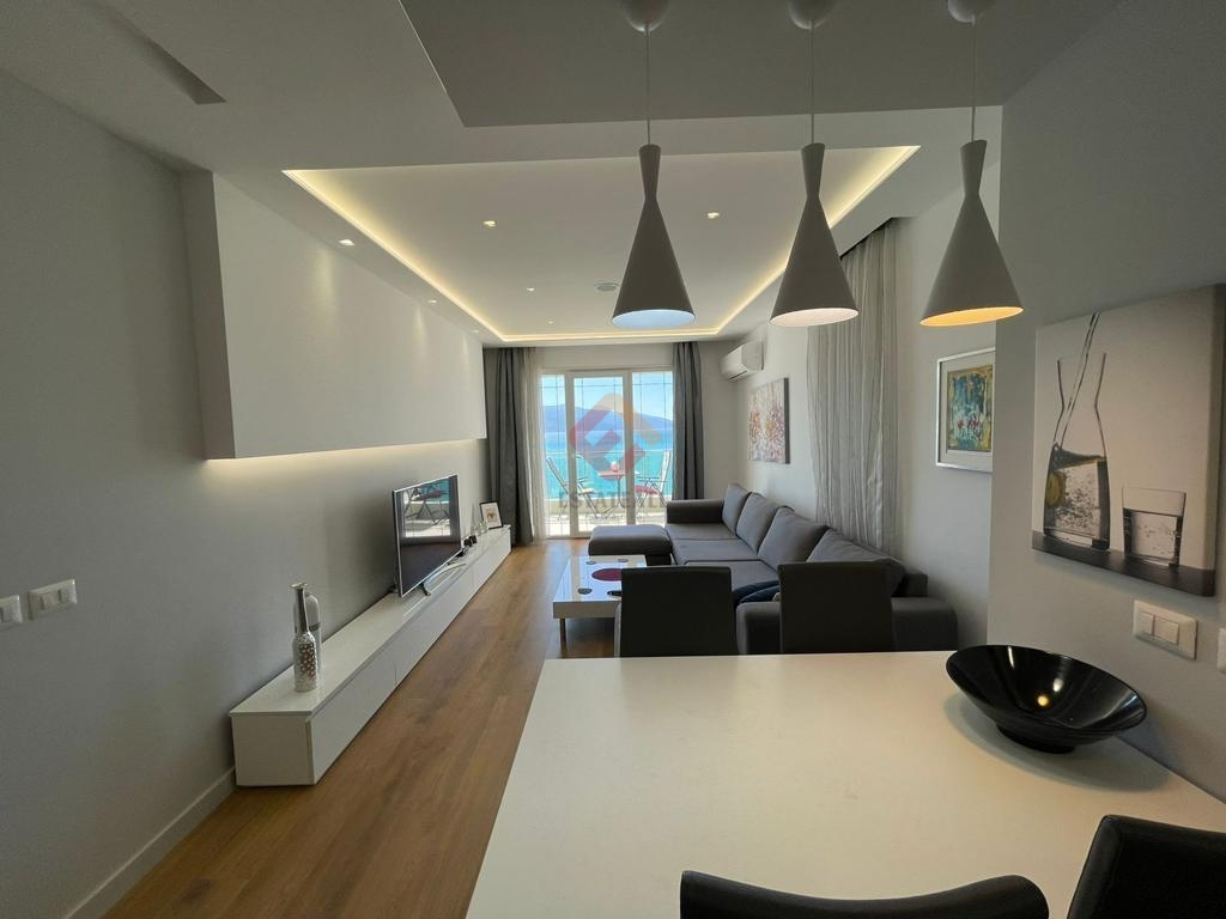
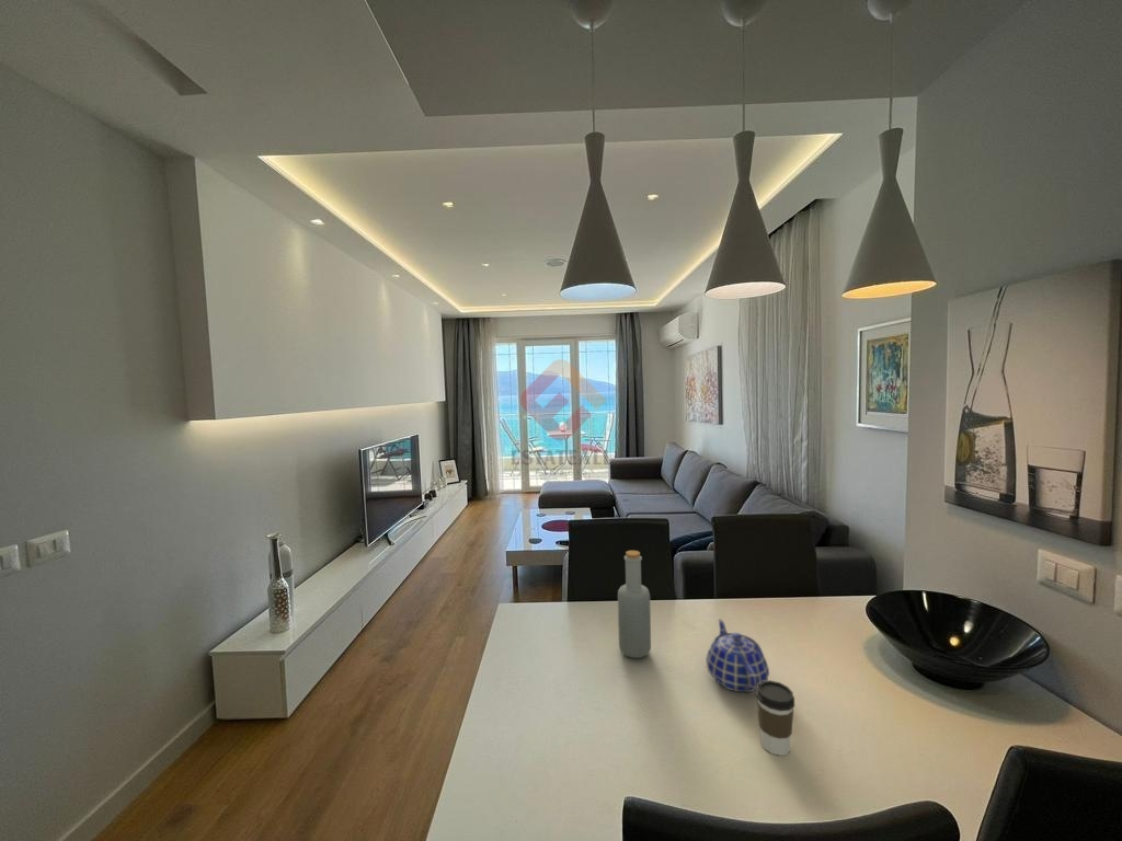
+ bottle [617,550,652,659]
+ coffee cup [755,679,795,757]
+ teapot [705,618,770,693]
